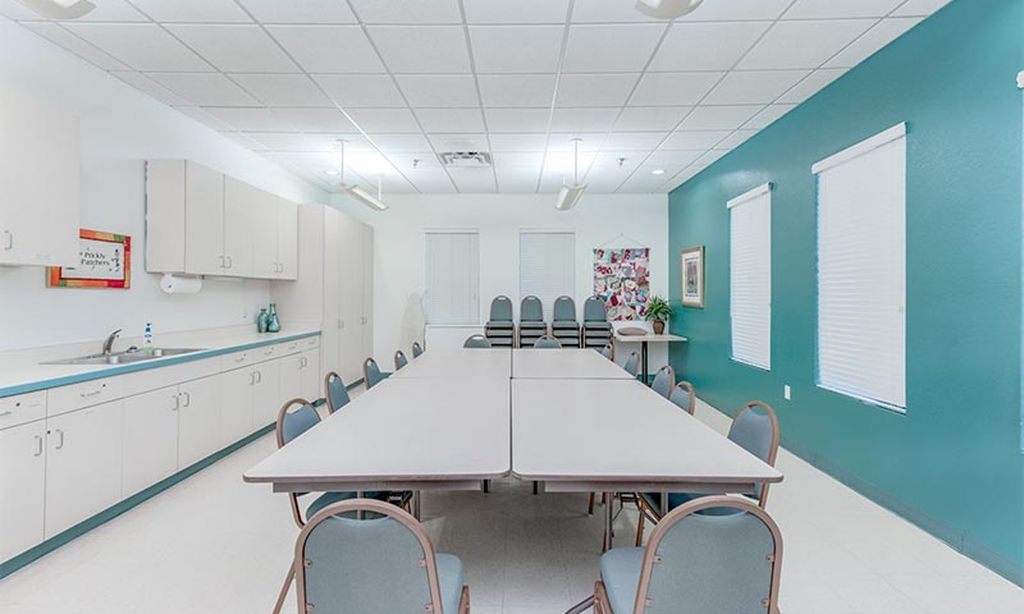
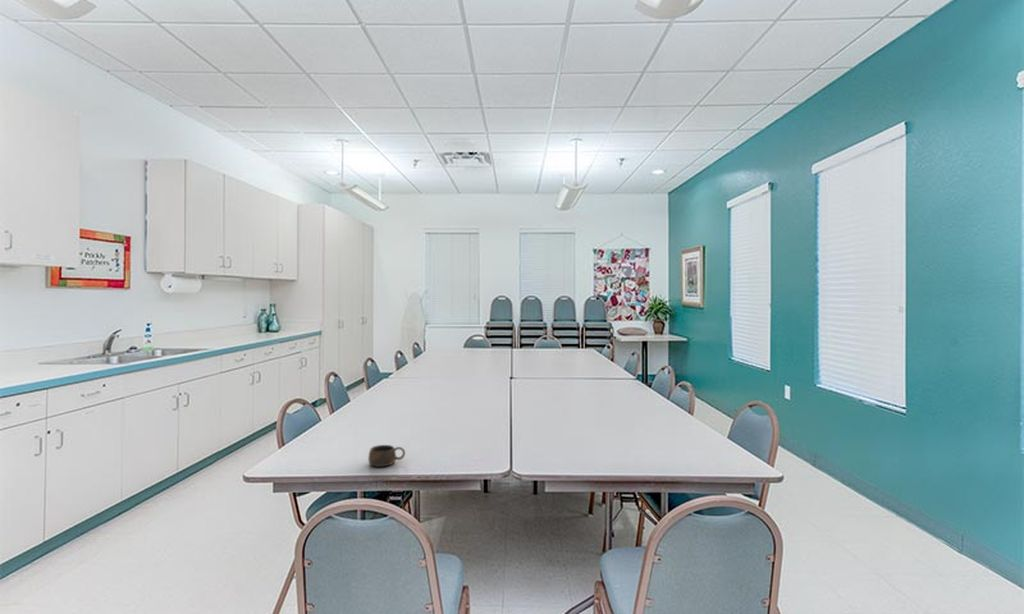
+ cup [367,444,406,468]
